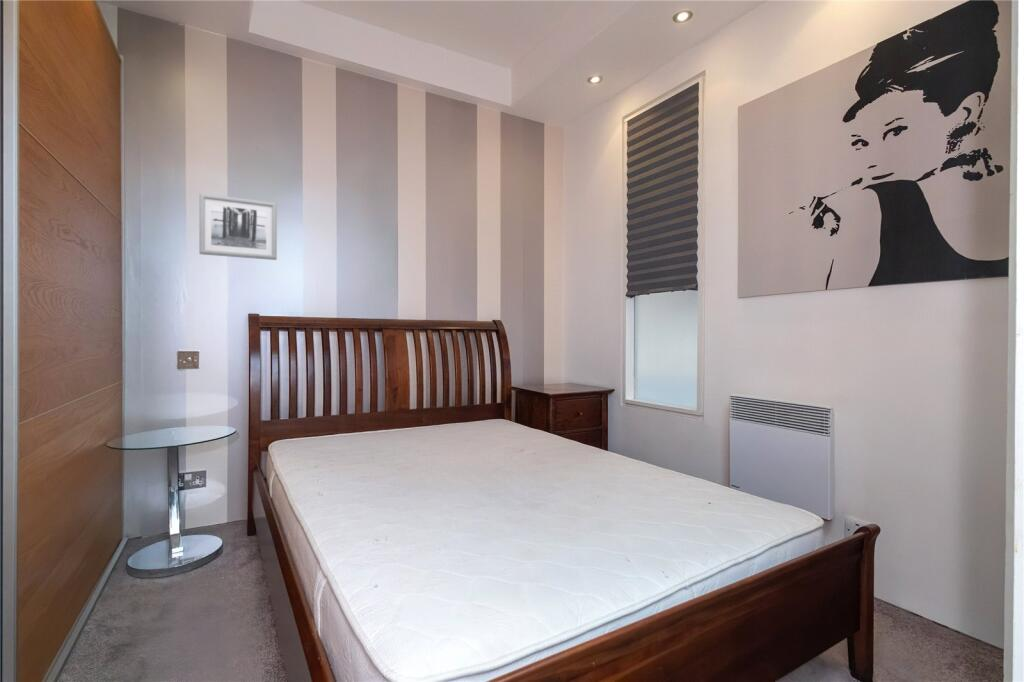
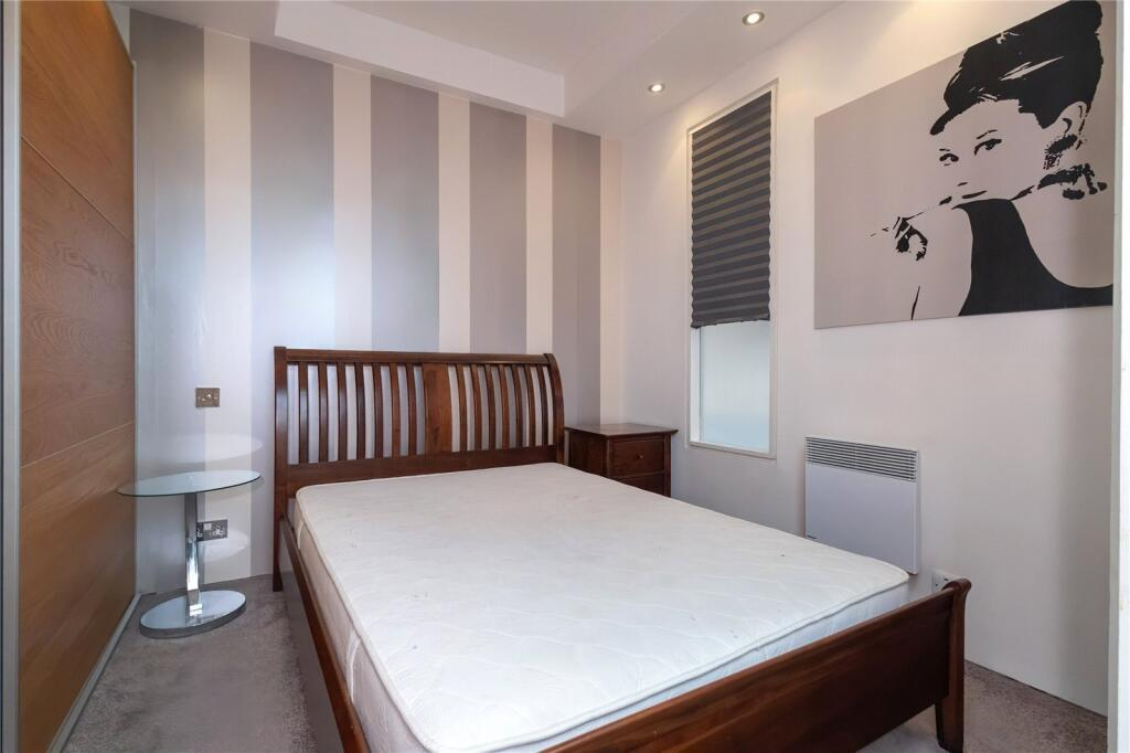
- wall art [198,192,278,261]
